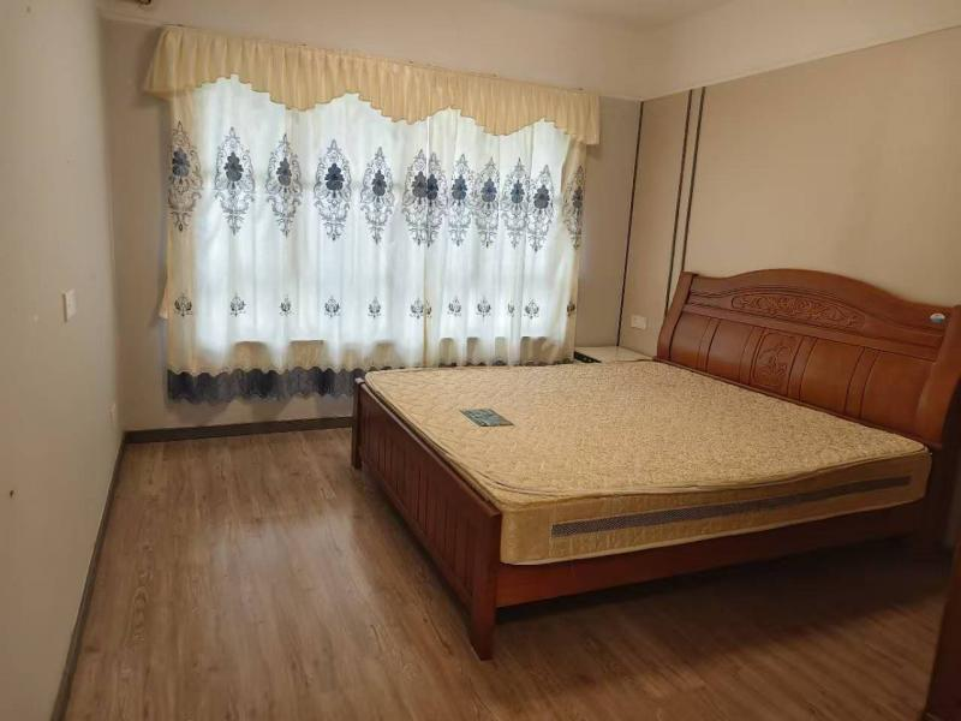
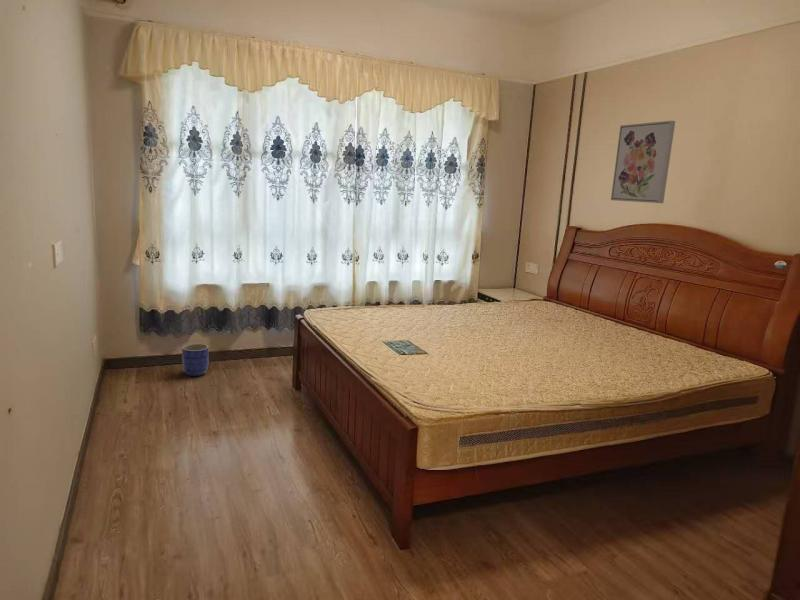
+ planter [181,343,210,377]
+ wall art [610,120,676,204]
